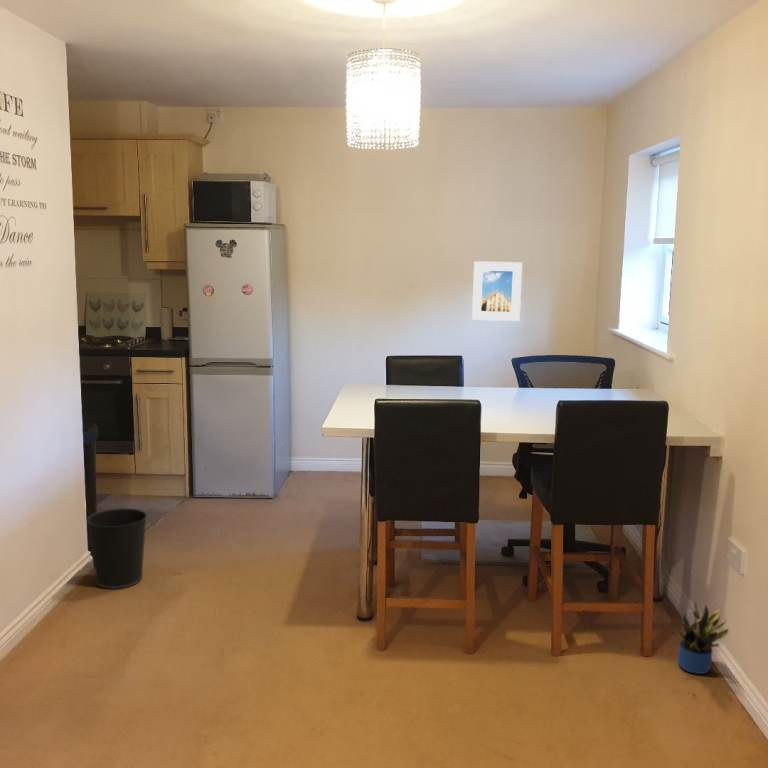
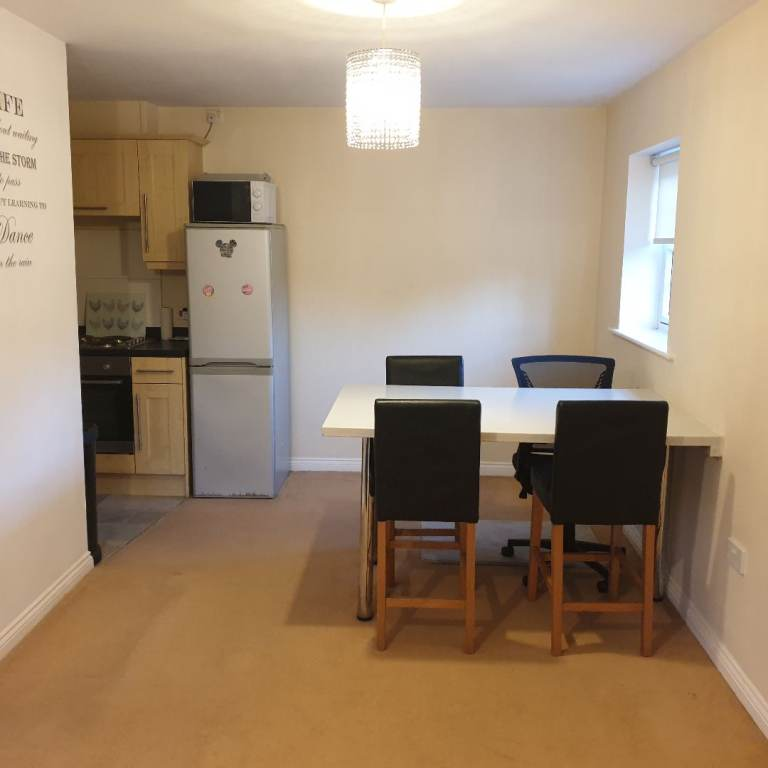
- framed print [471,260,523,322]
- potted plant [672,598,729,675]
- wastebasket [86,507,148,590]
